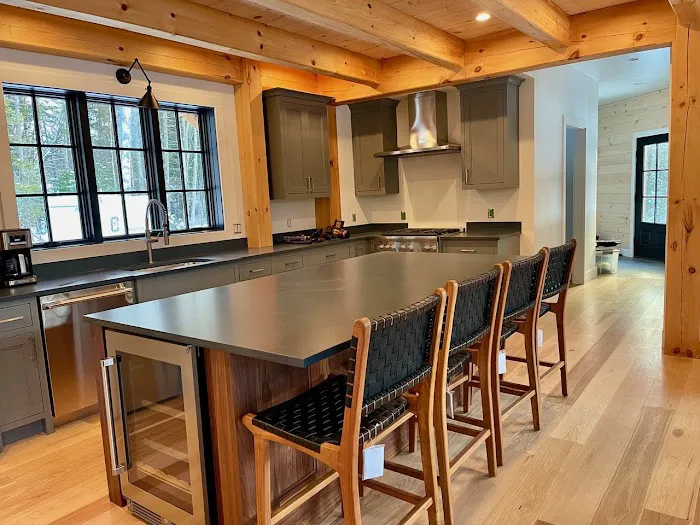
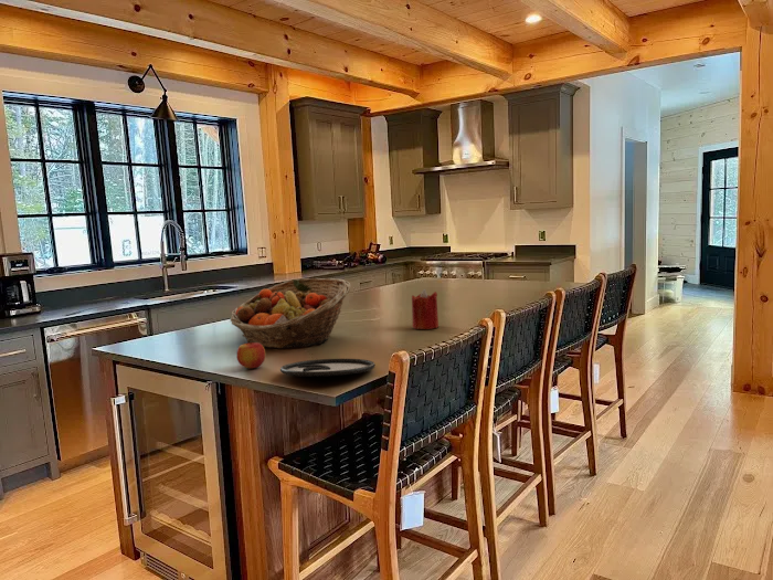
+ apple [236,342,266,369]
+ plate [279,358,377,378]
+ candle [411,288,440,330]
+ fruit basket [229,277,351,349]
